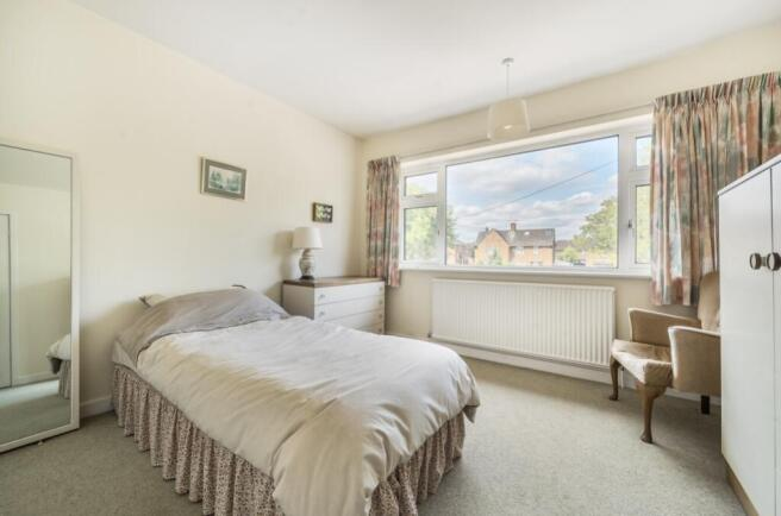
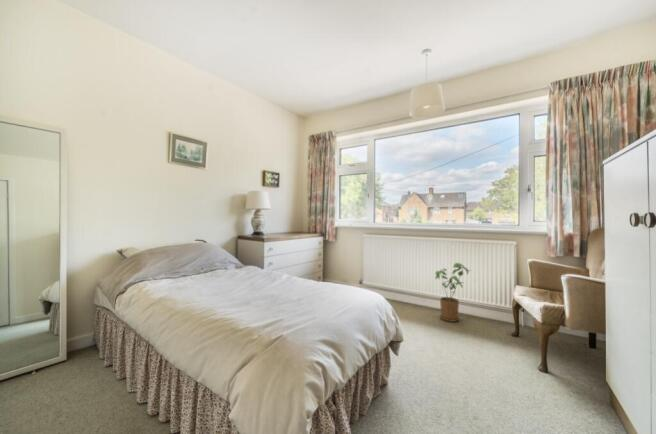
+ house plant [434,262,471,323]
